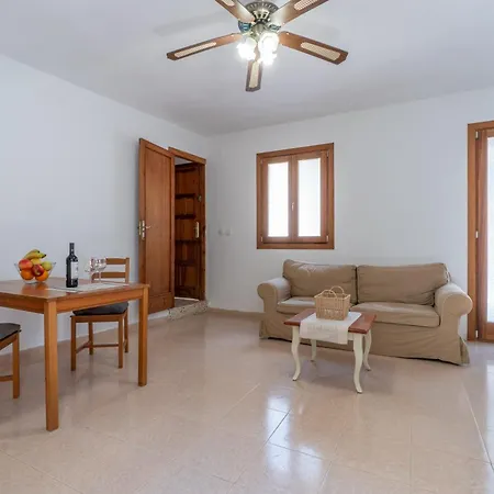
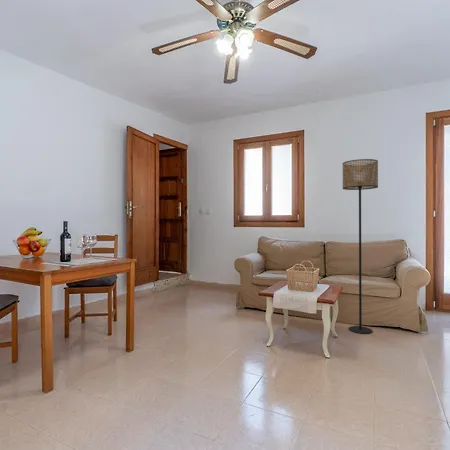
+ floor lamp [342,158,379,335]
